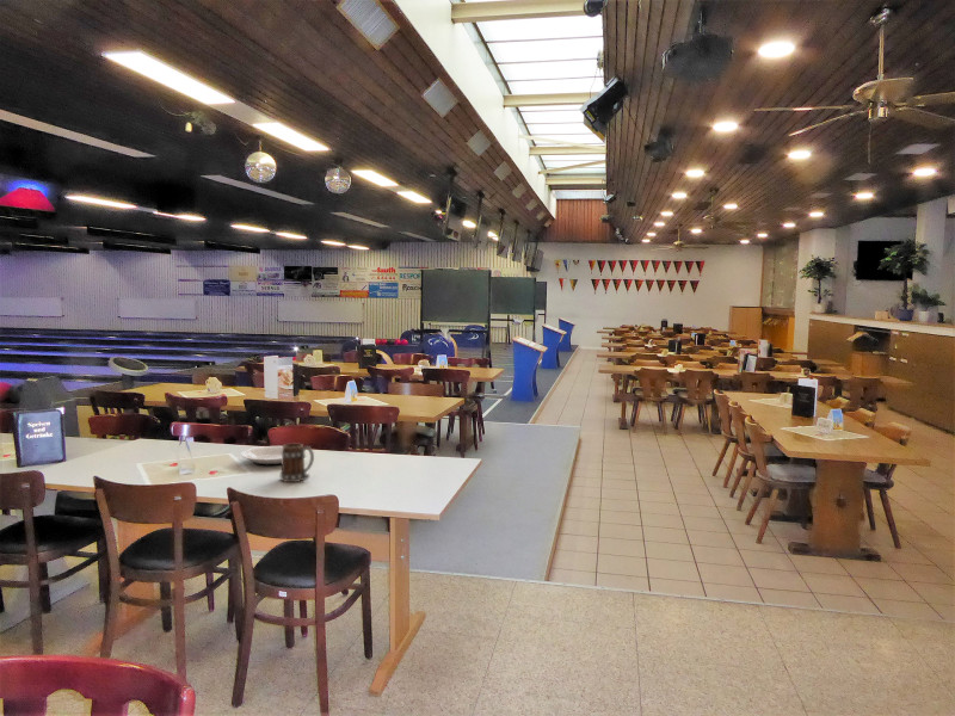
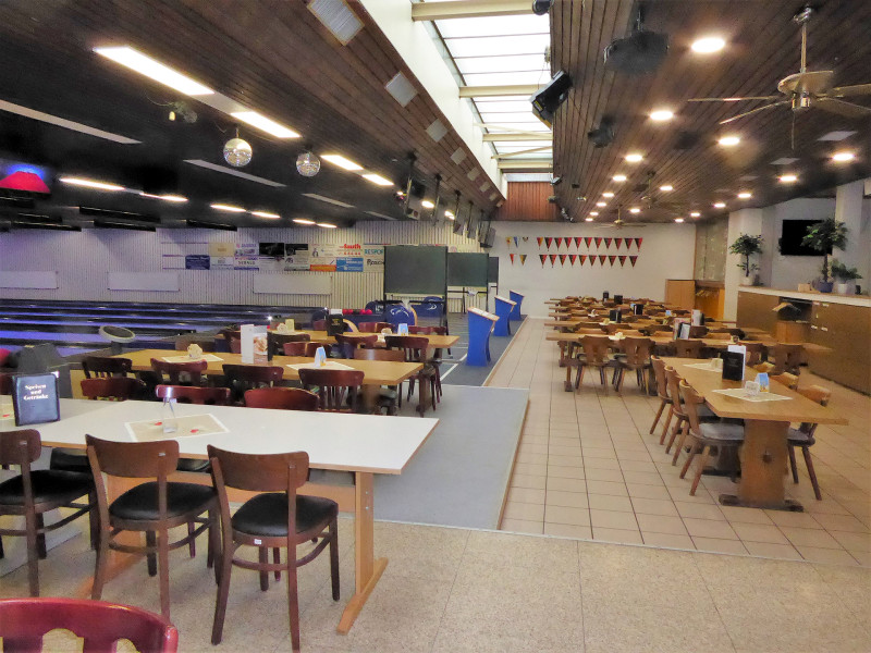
- beer mug [279,443,315,483]
- plate [240,445,283,467]
